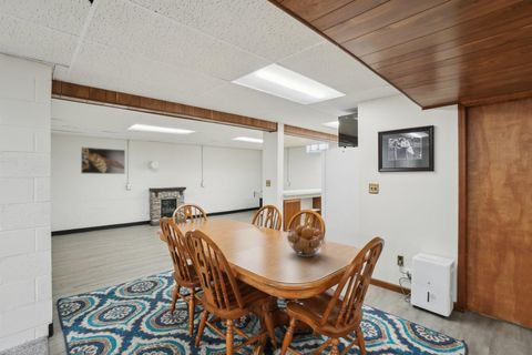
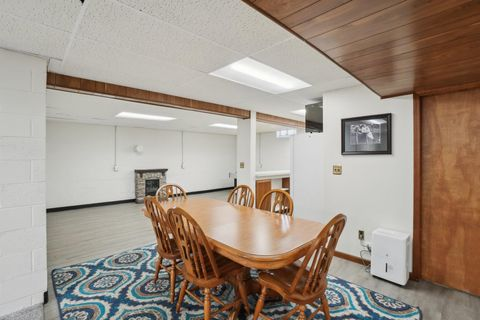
- fruit basket [286,224,326,257]
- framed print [80,146,126,175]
